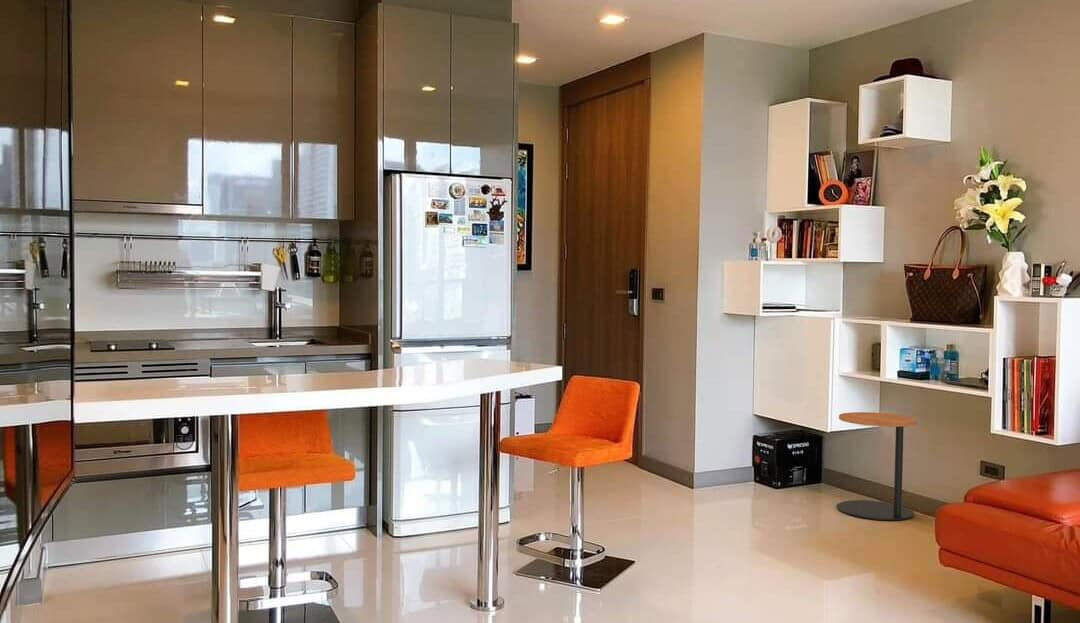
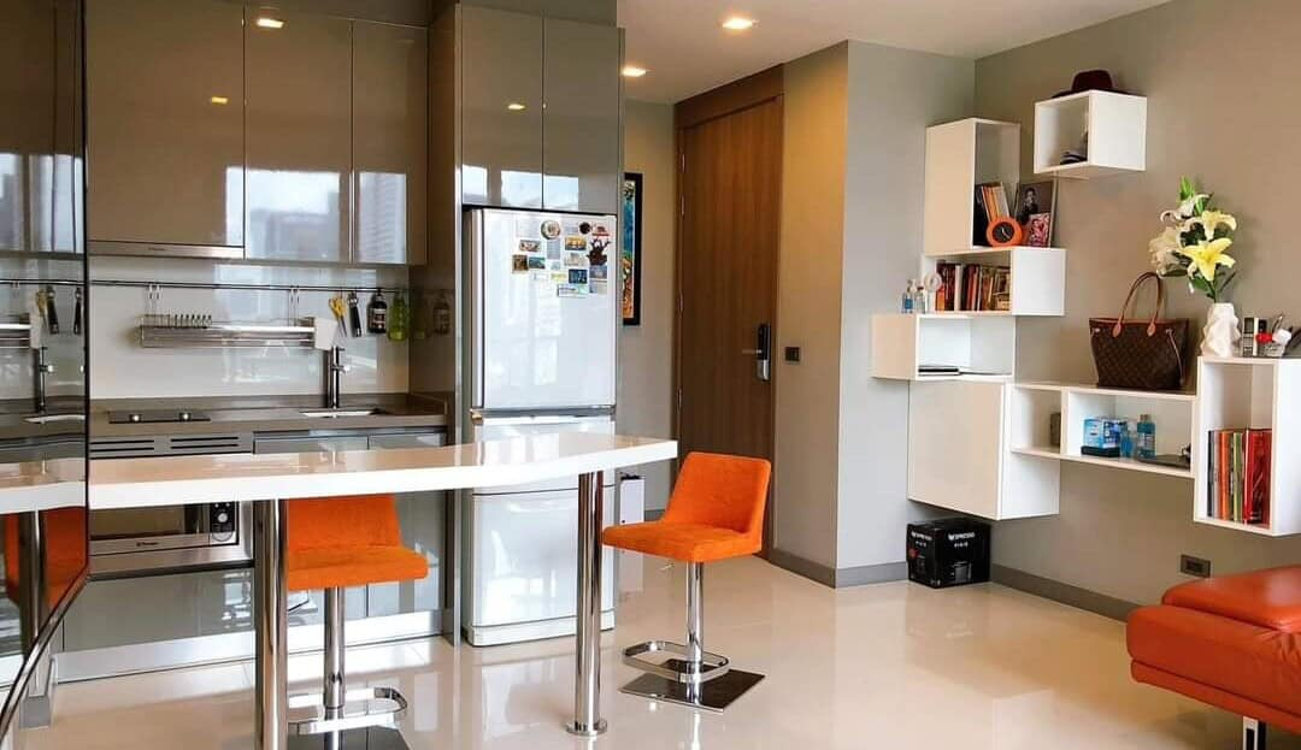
- side table [836,411,917,521]
